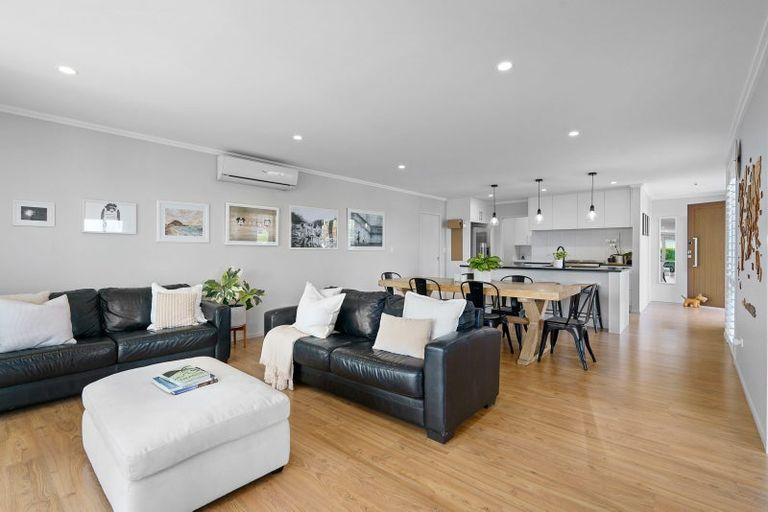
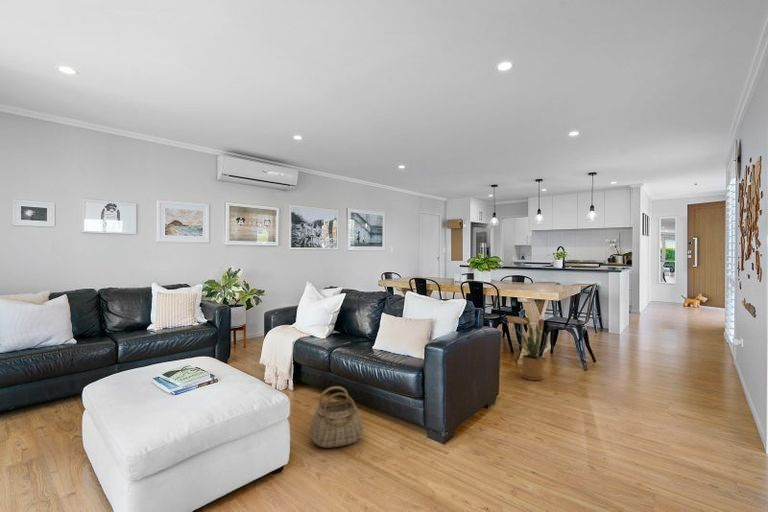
+ house plant [511,321,549,381]
+ basket [309,385,364,449]
